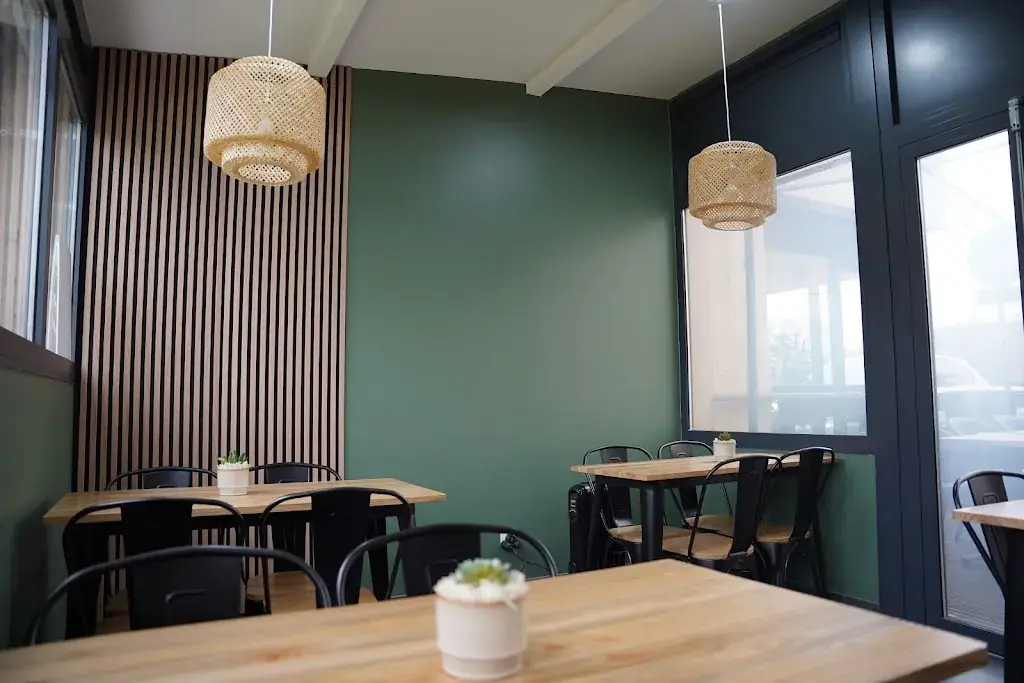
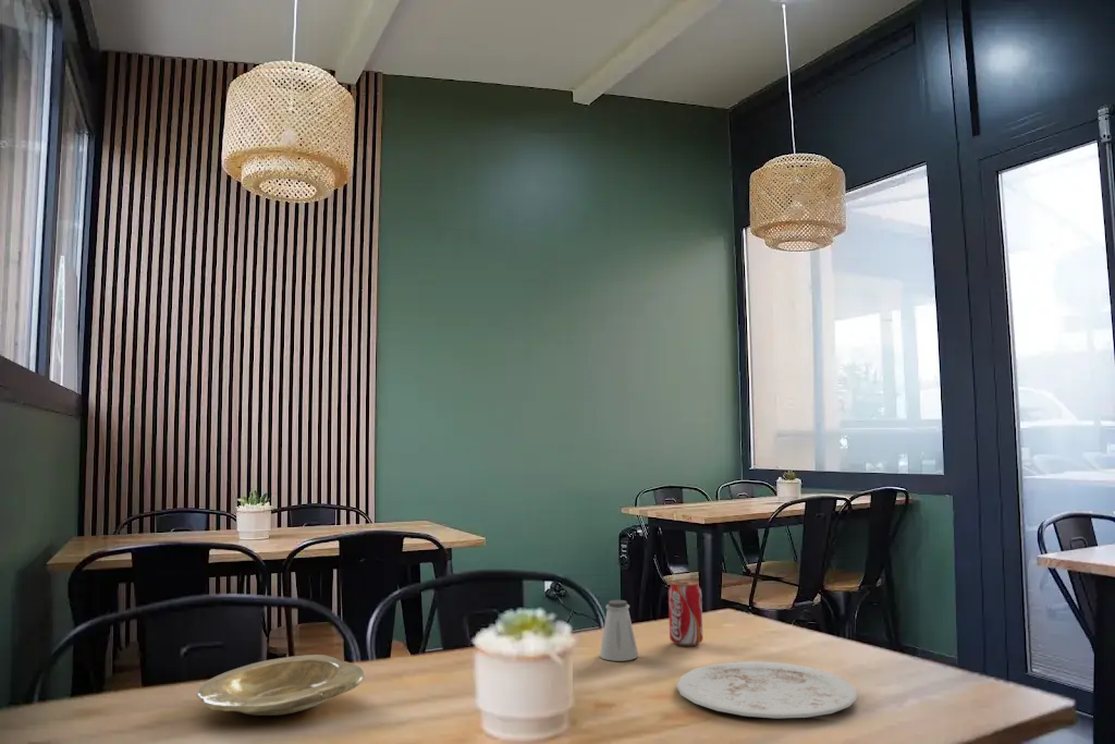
+ plate [195,654,366,717]
+ plate [675,660,858,719]
+ saltshaker [599,599,639,662]
+ beverage can [667,578,704,647]
